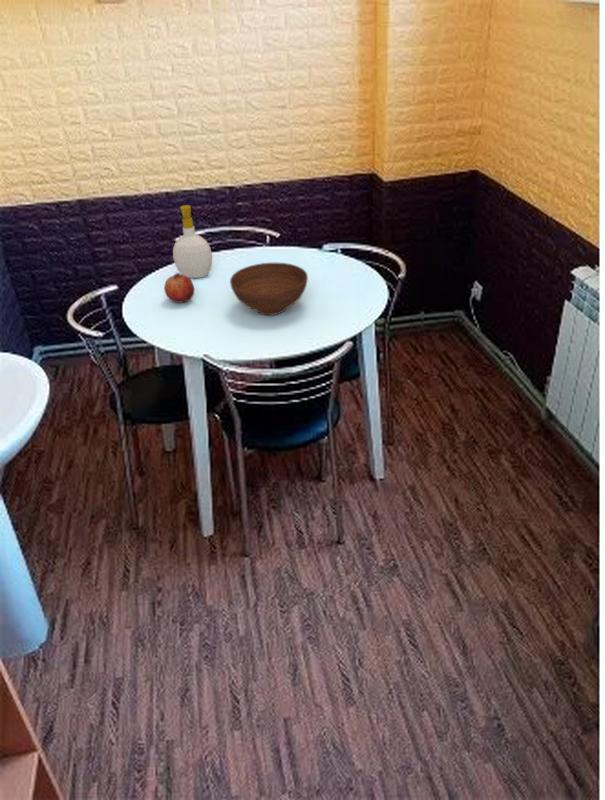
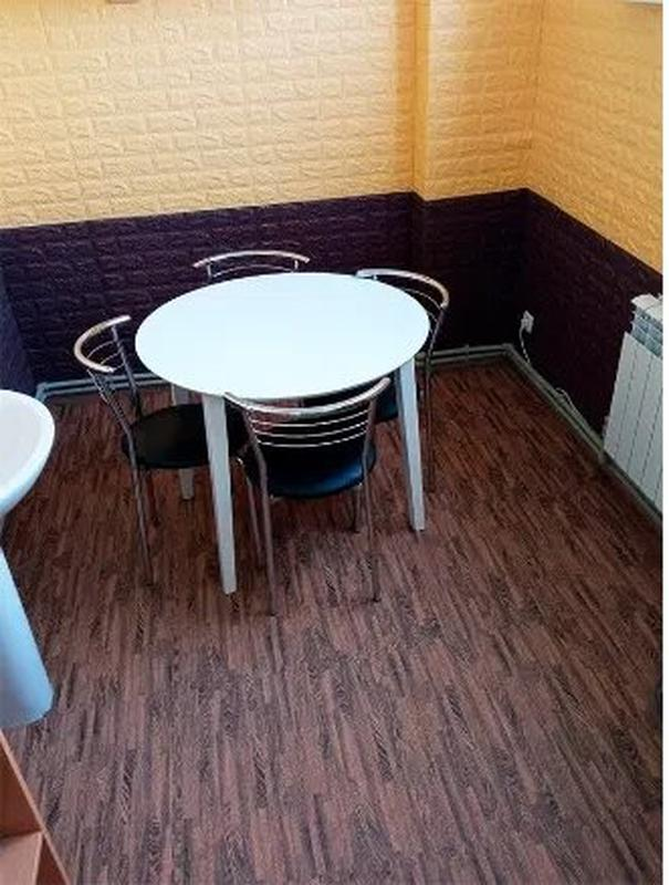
- bowl [229,262,309,316]
- soap bottle [172,204,213,279]
- fruit [163,272,195,303]
